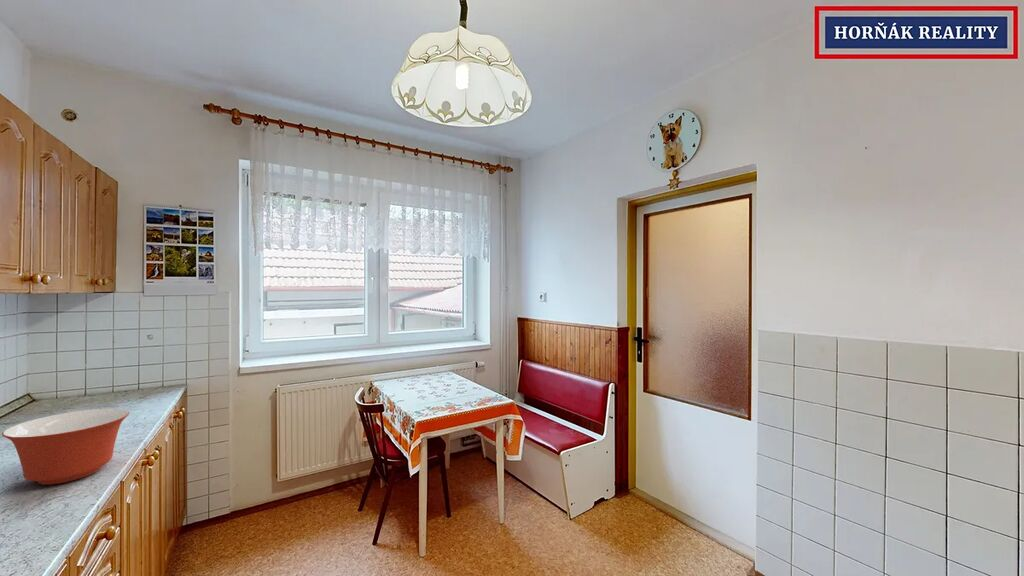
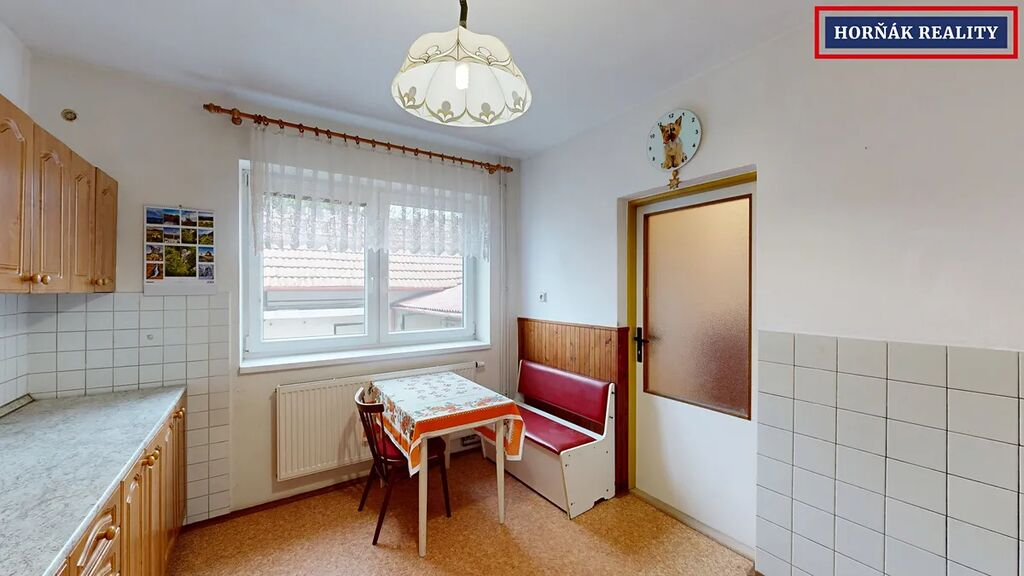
- mixing bowl [1,407,130,486]
